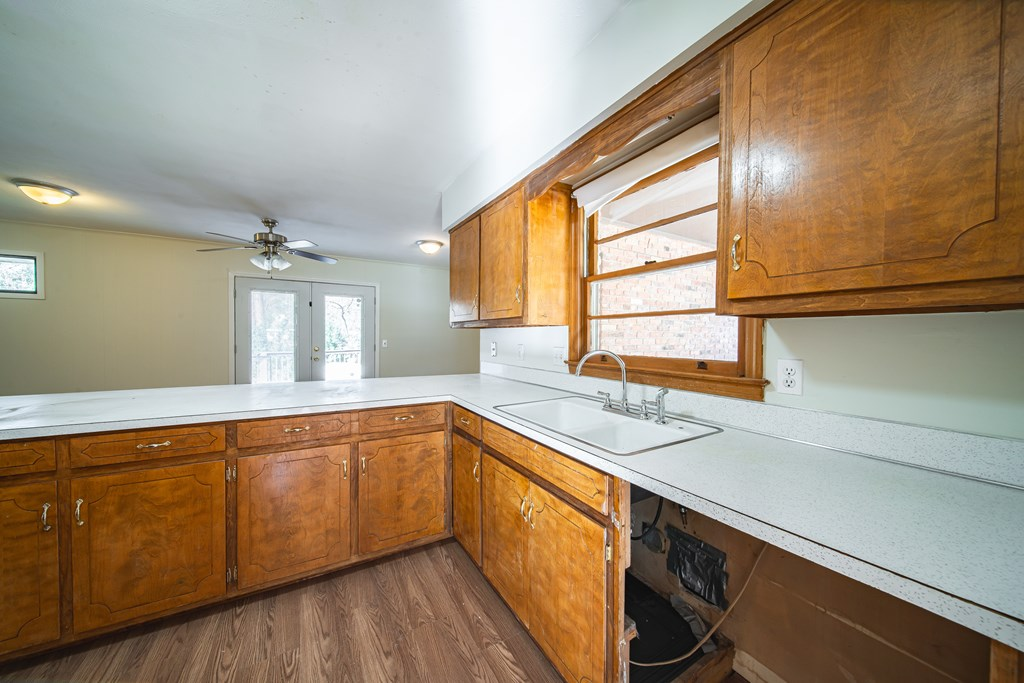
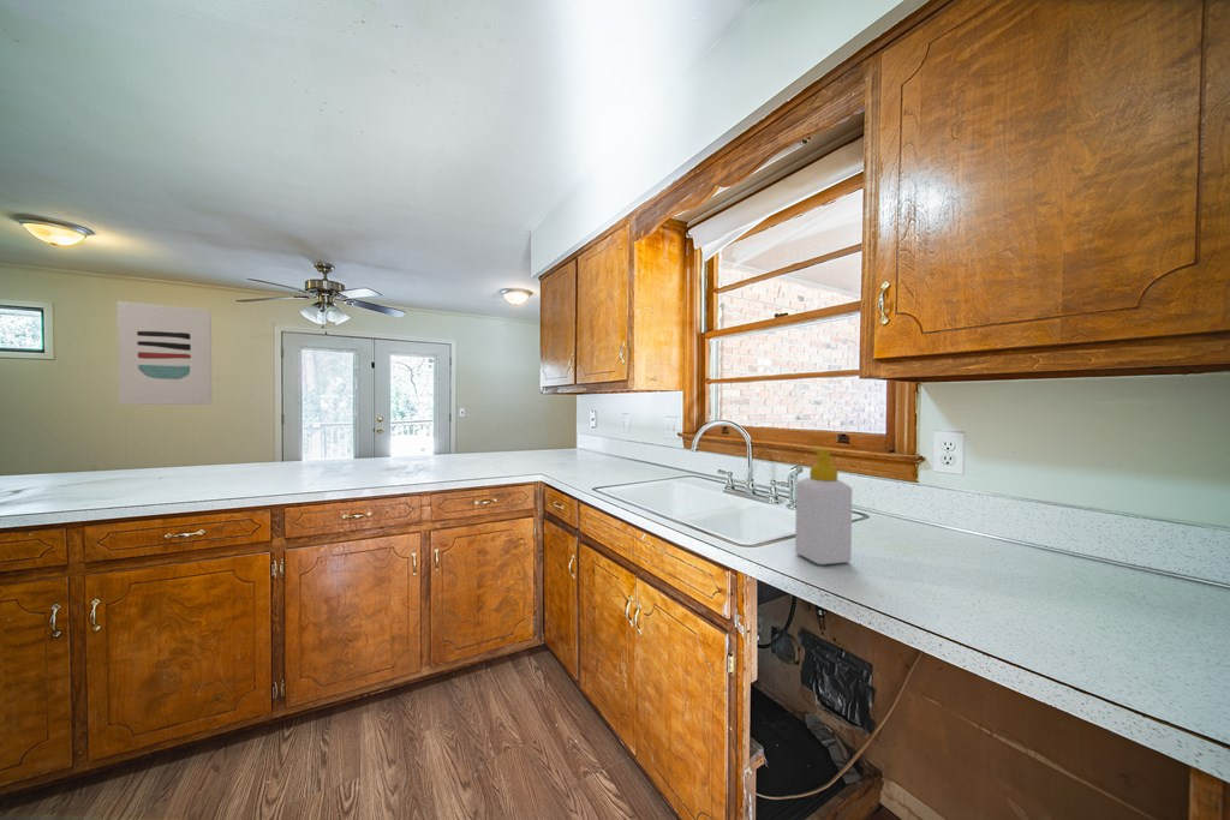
+ wall art [117,300,213,406]
+ soap bottle [794,447,853,565]
